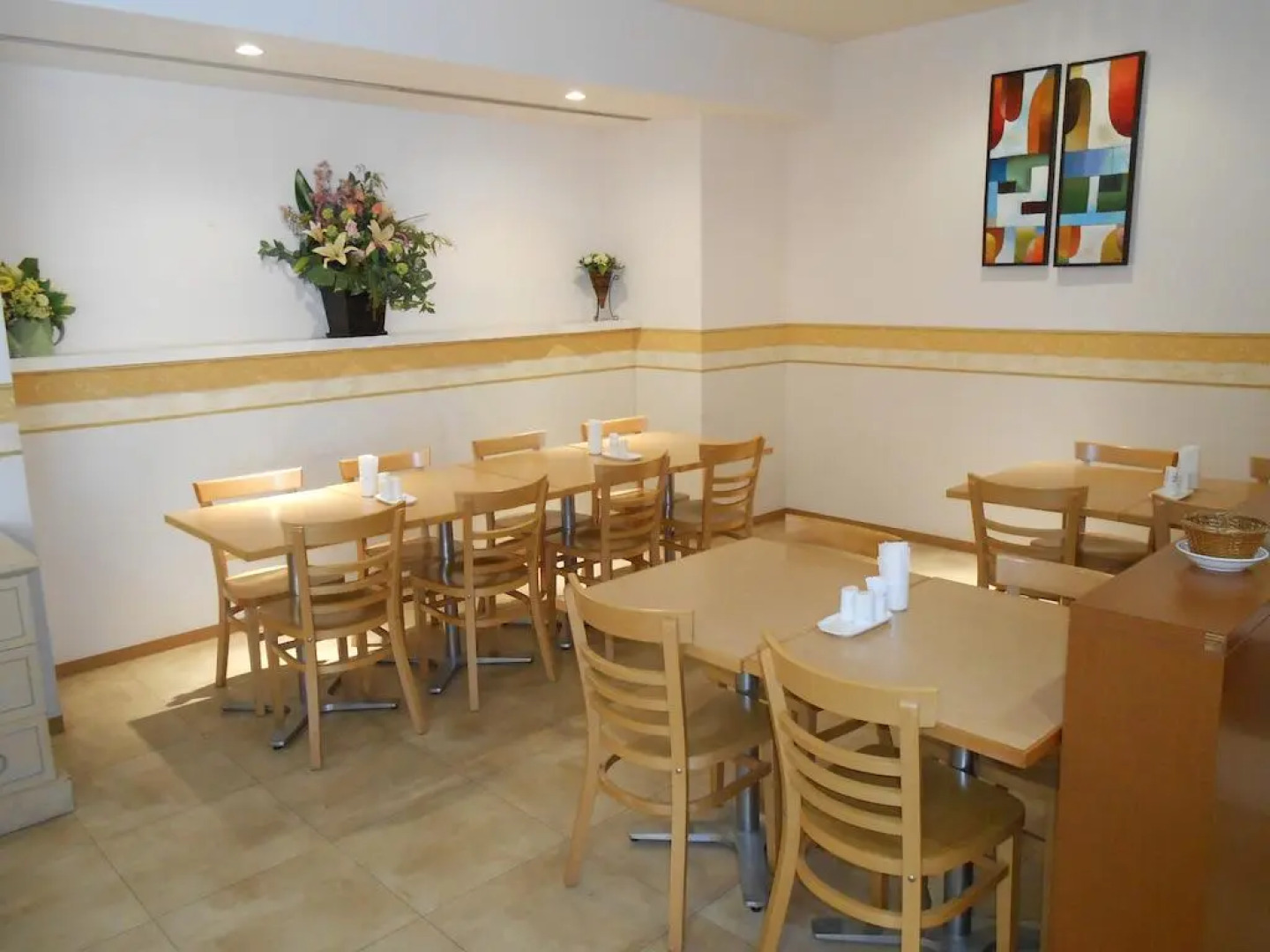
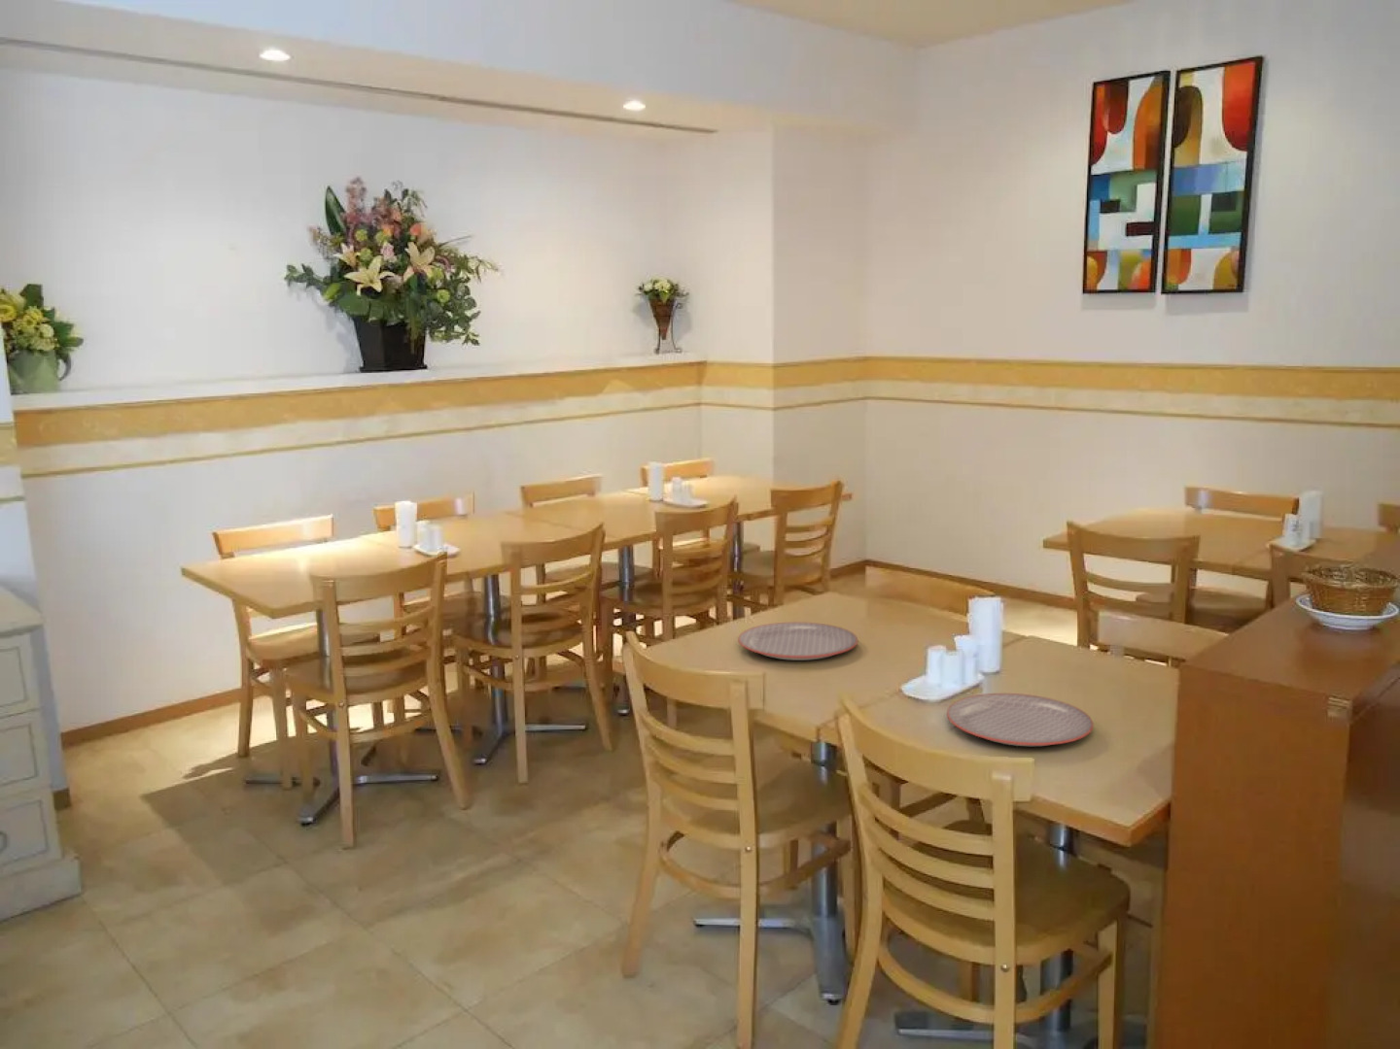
+ plate [737,620,859,661]
+ plate [946,692,1094,747]
